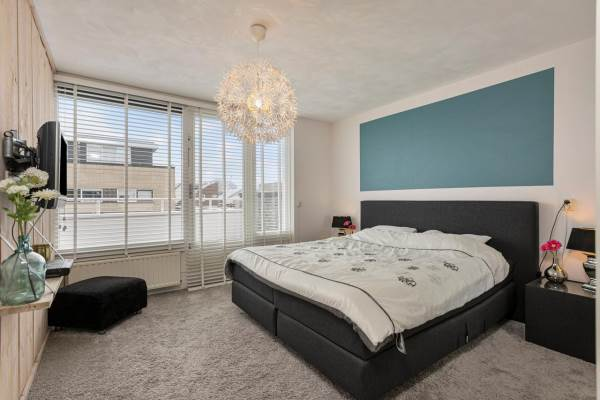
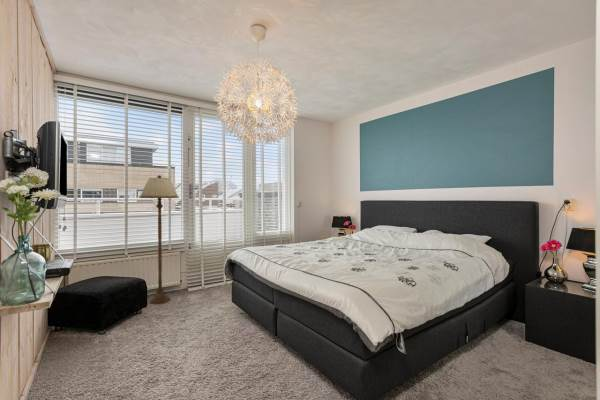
+ floor lamp [138,174,180,305]
